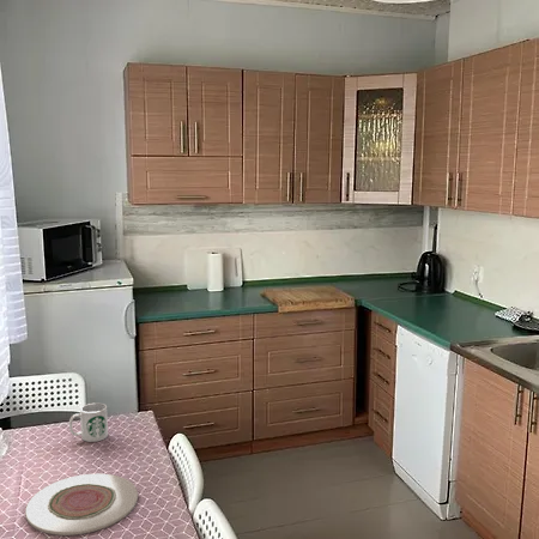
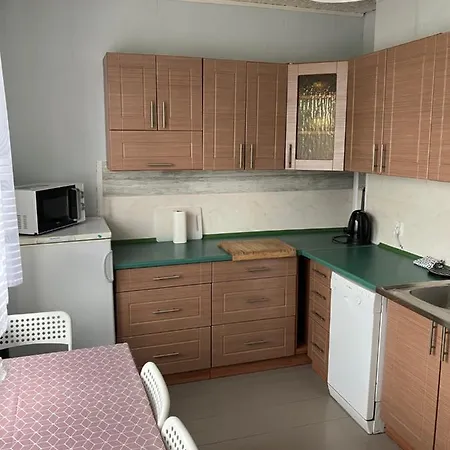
- plate [24,473,139,537]
- mug [68,401,109,443]
